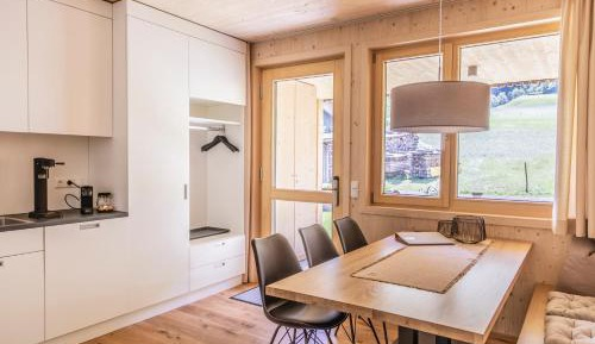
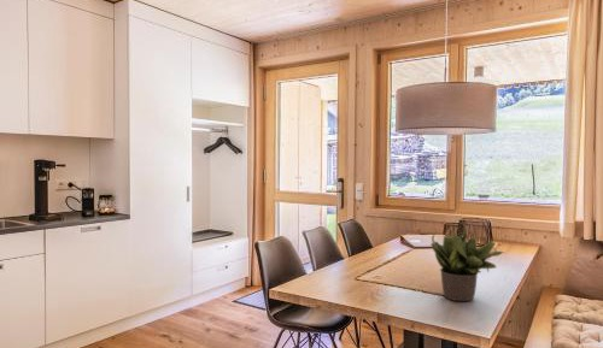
+ potted plant [429,225,505,302]
